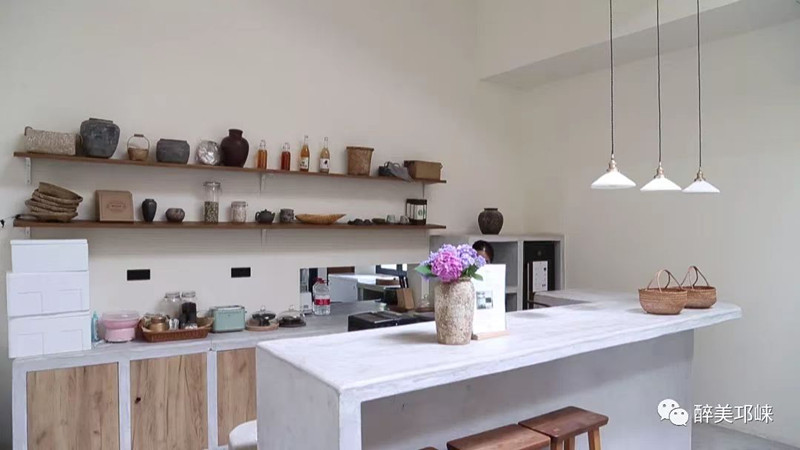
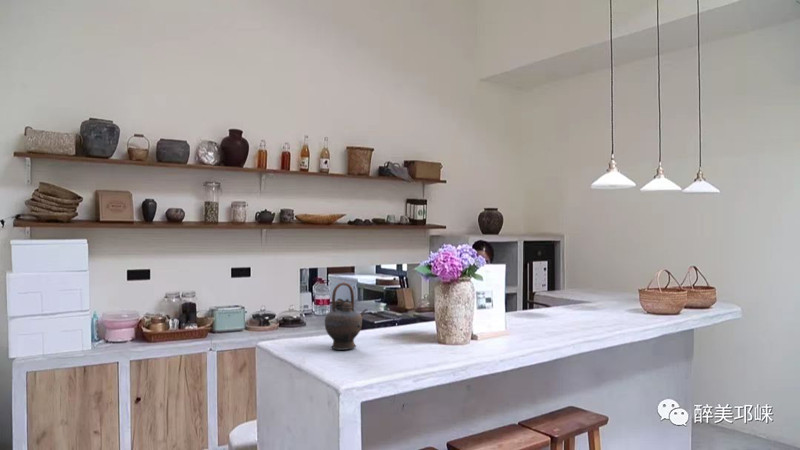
+ teapot [324,281,368,351]
